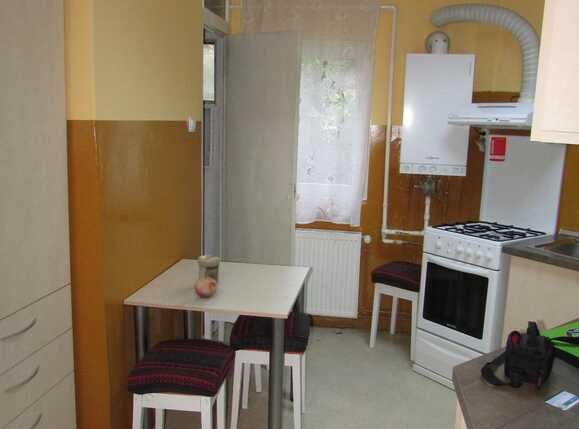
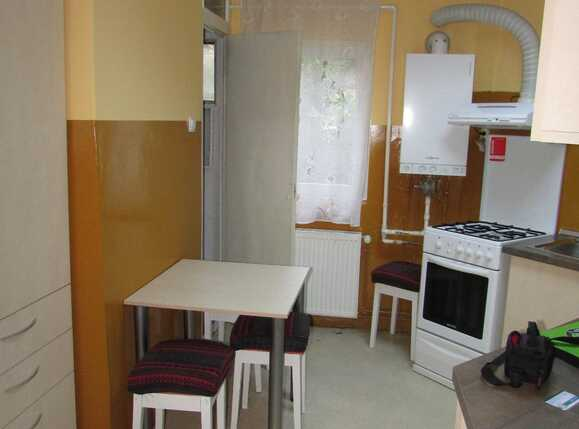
- fruit [193,277,218,298]
- jar [197,254,221,284]
